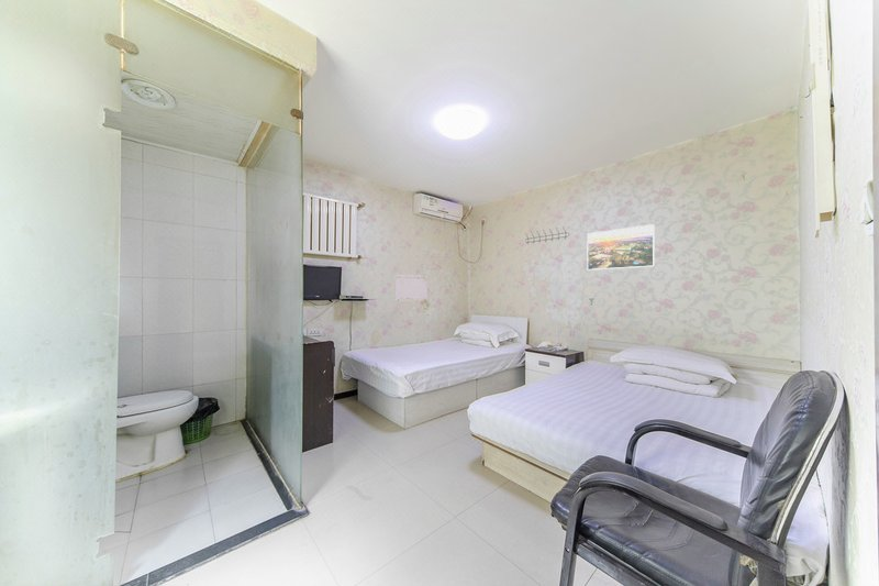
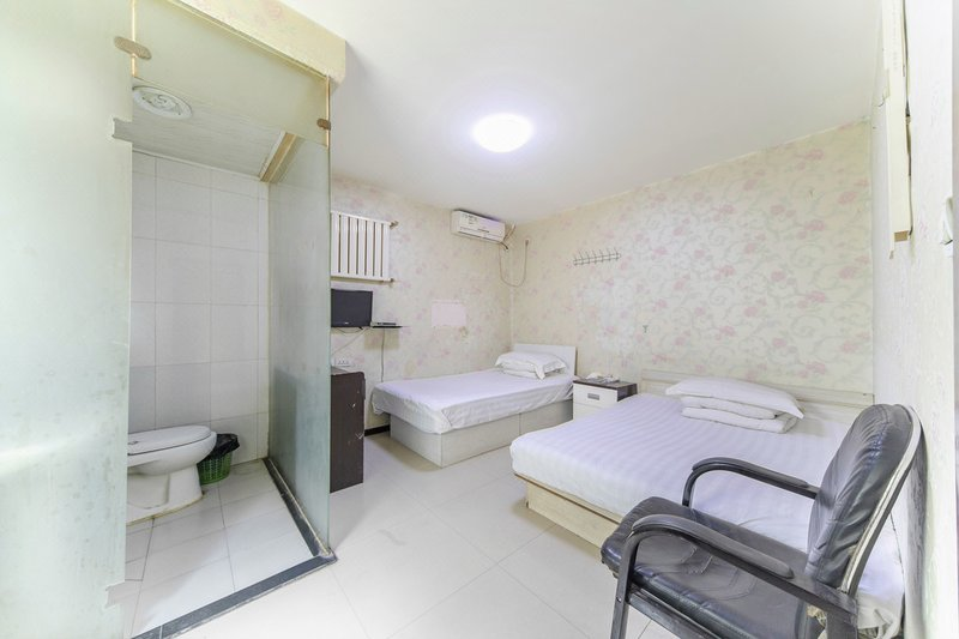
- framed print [586,223,656,272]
